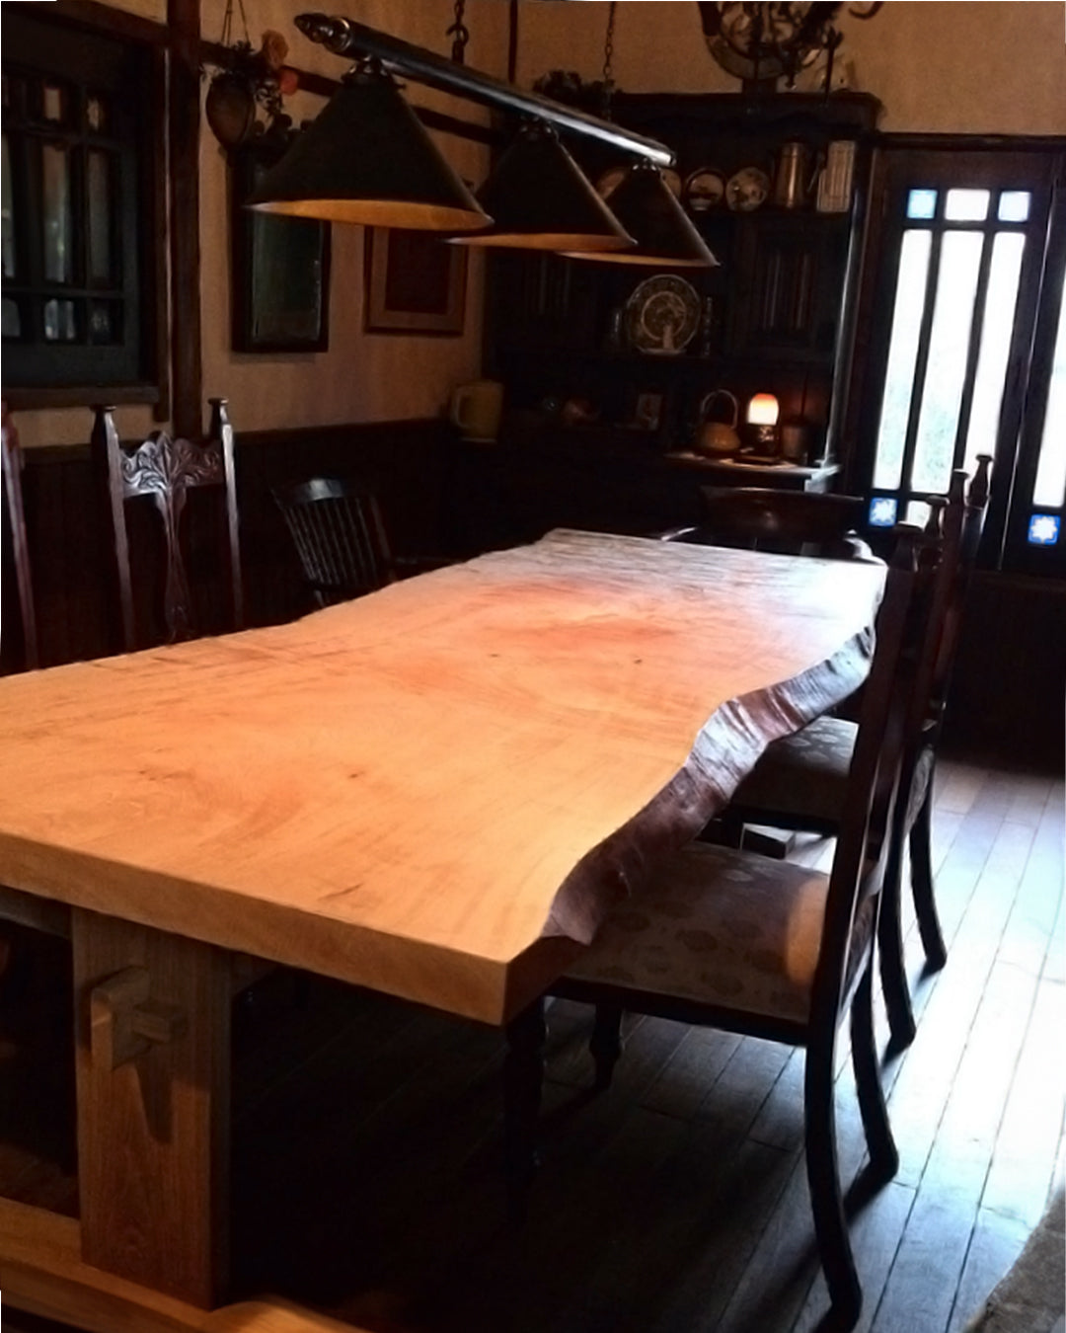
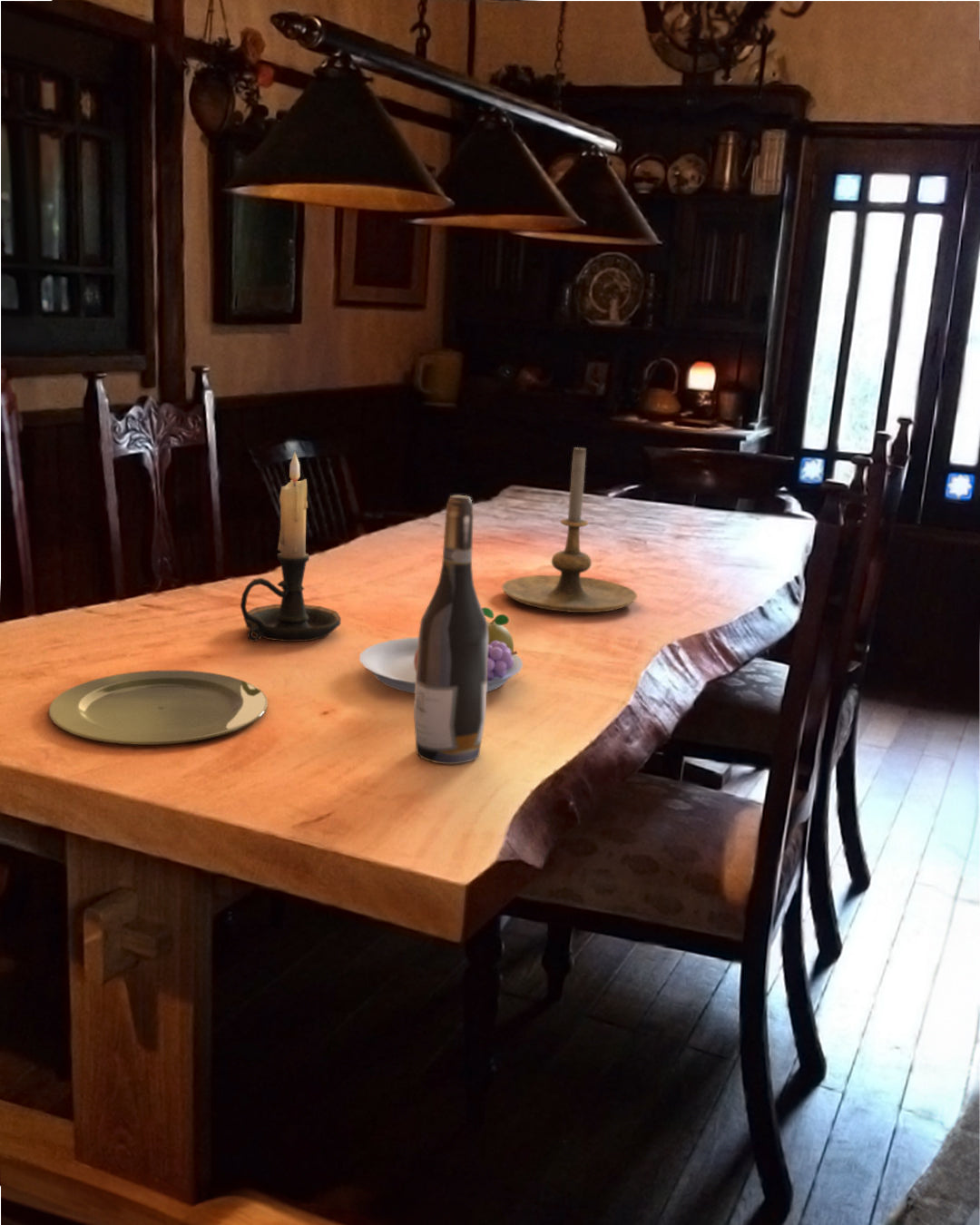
+ candle holder [240,452,342,642]
+ candle holder [501,446,638,613]
+ plate [48,670,269,746]
+ fruit bowl [358,606,524,694]
+ wine bottle [413,495,488,765]
